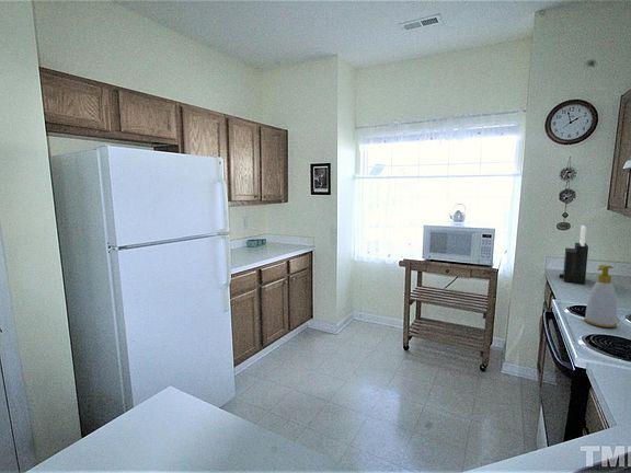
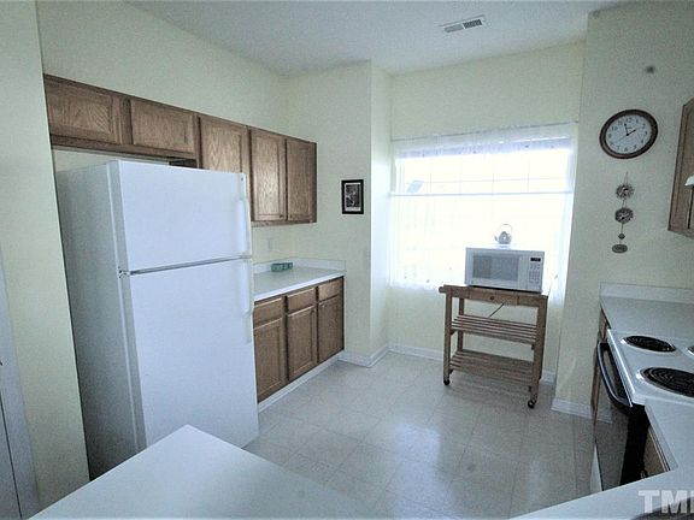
- knife block [559,224,589,285]
- soap bottle [583,264,618,328]
